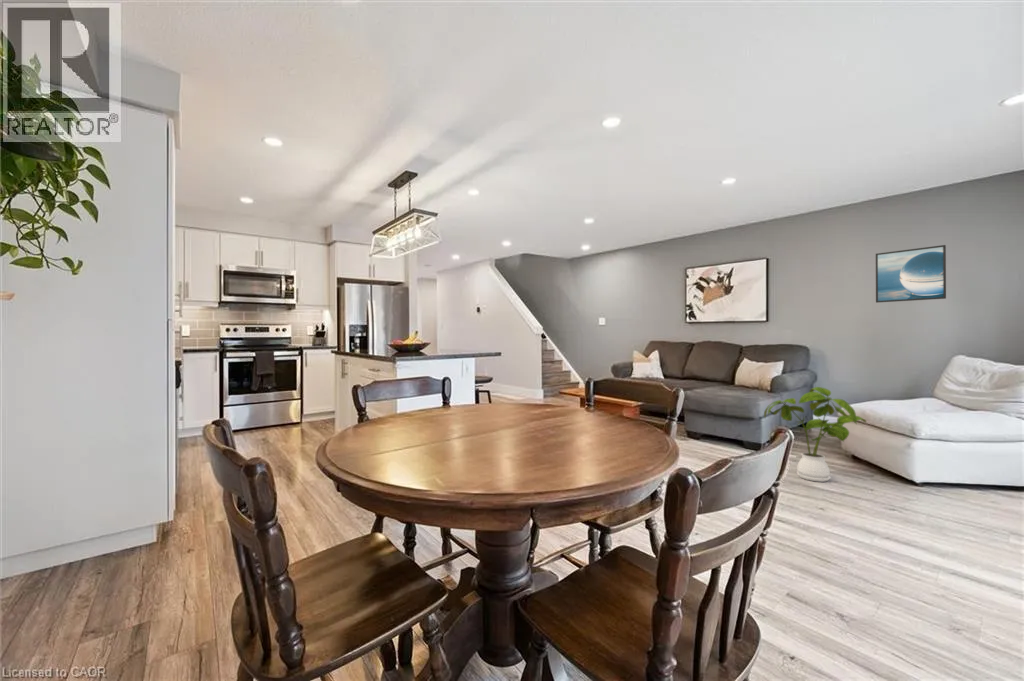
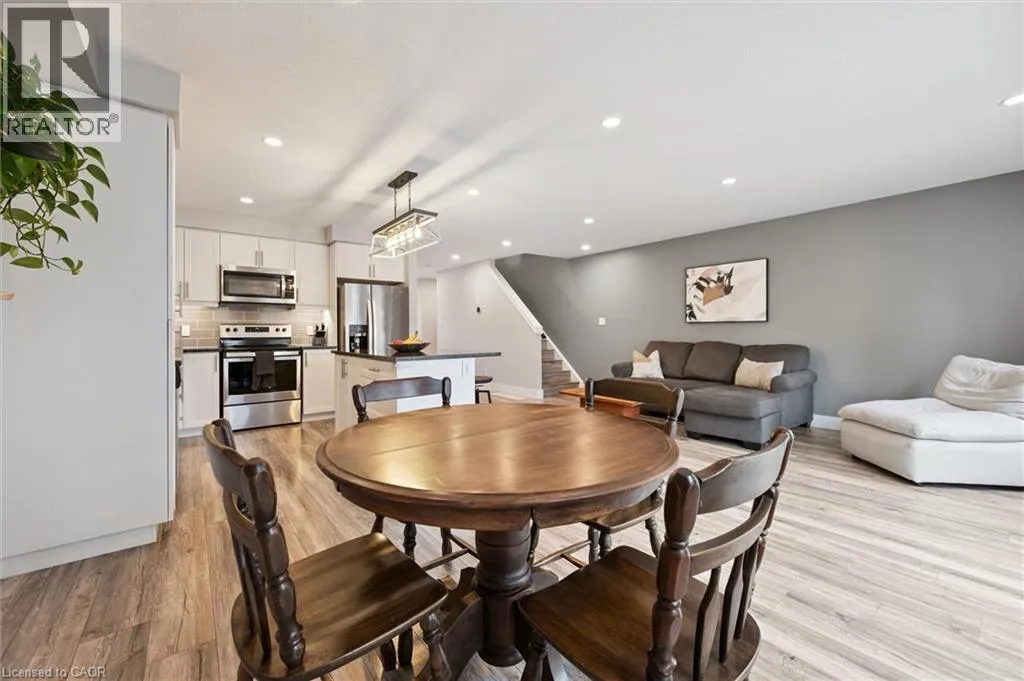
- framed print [875,244,947,304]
- house plant [763,386,867,483]
